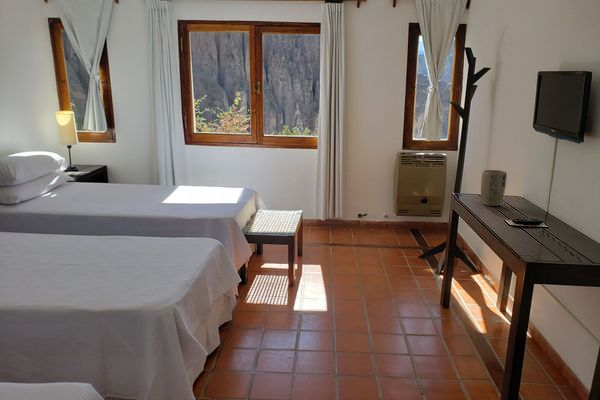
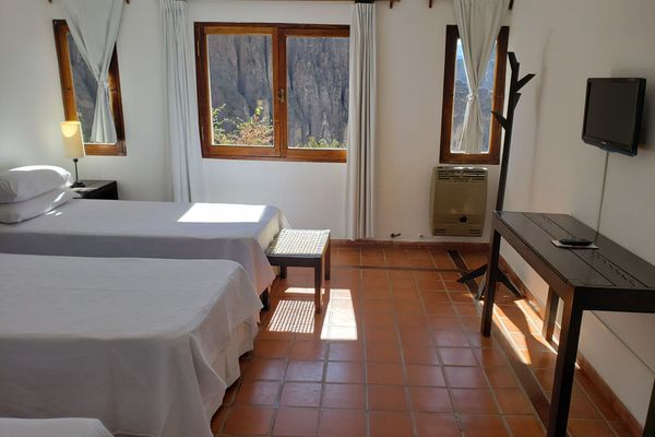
- plant pot [480,169,508,207]
